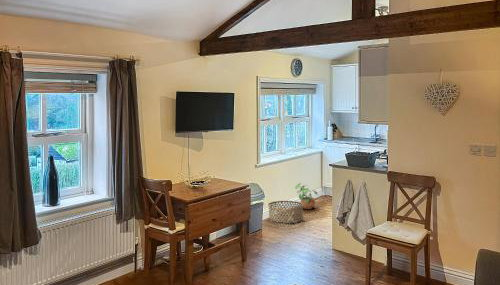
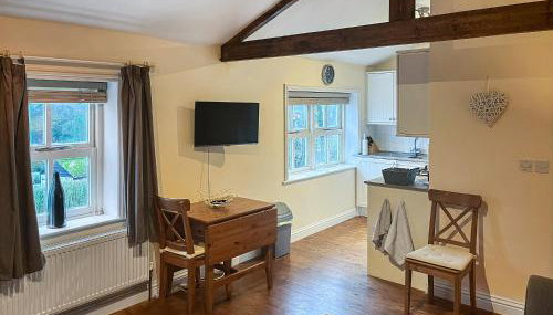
- basket [267,200,304,224]
- potted plant [294,182,318,210]
